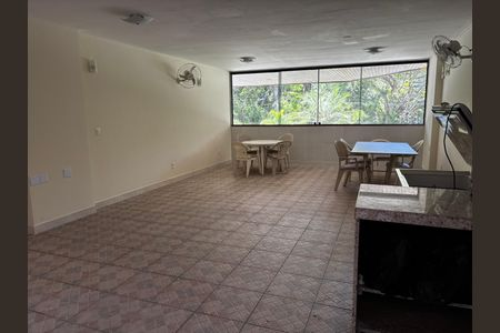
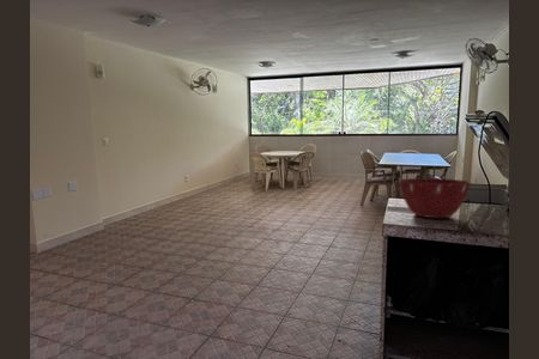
+ mixing bowl [398,177,473,219]
